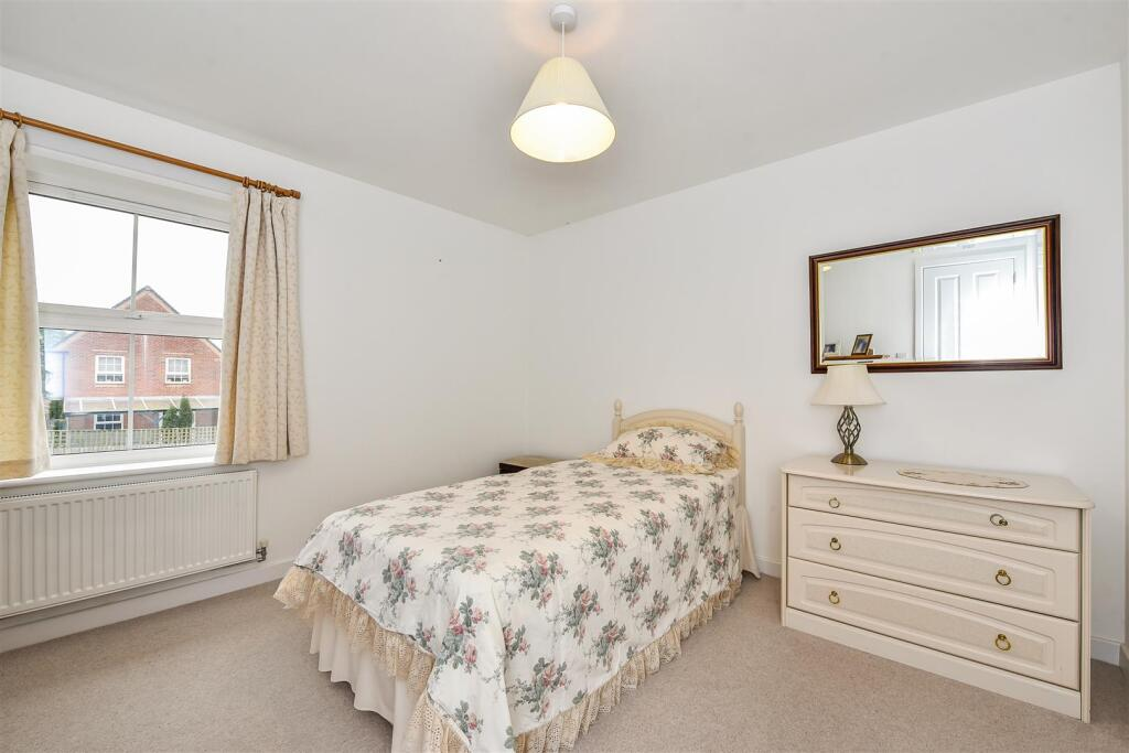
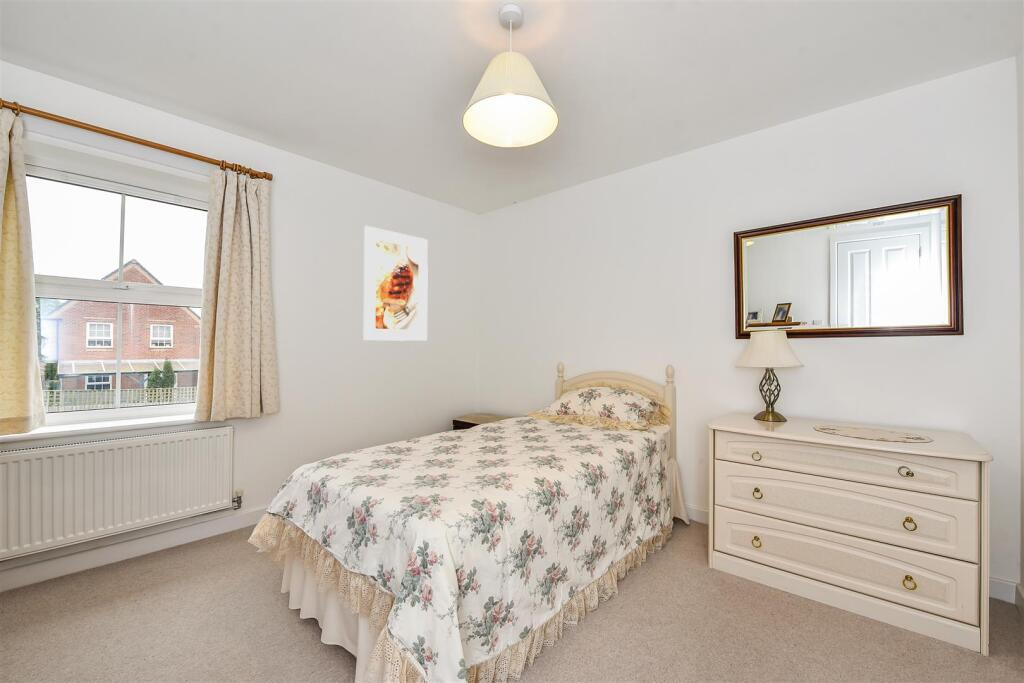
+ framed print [363,225,429,342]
